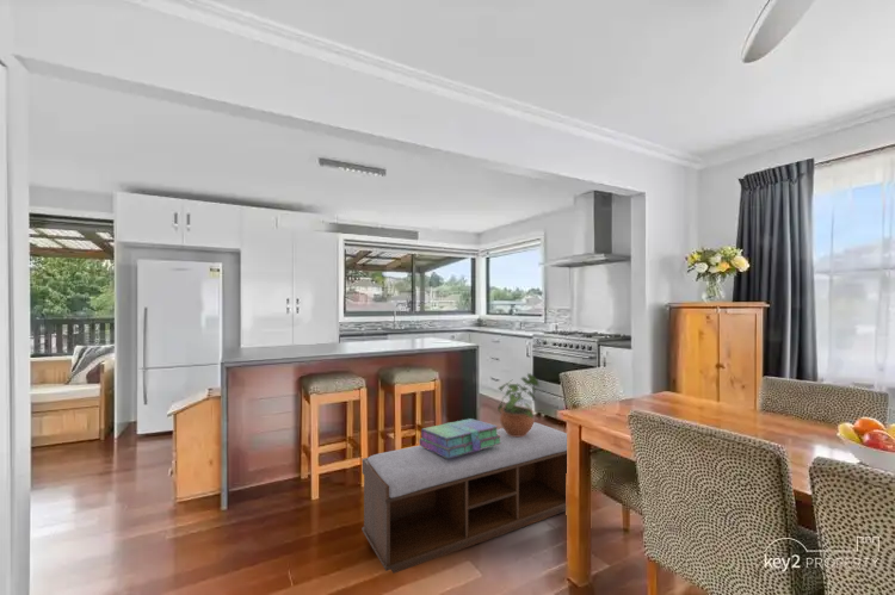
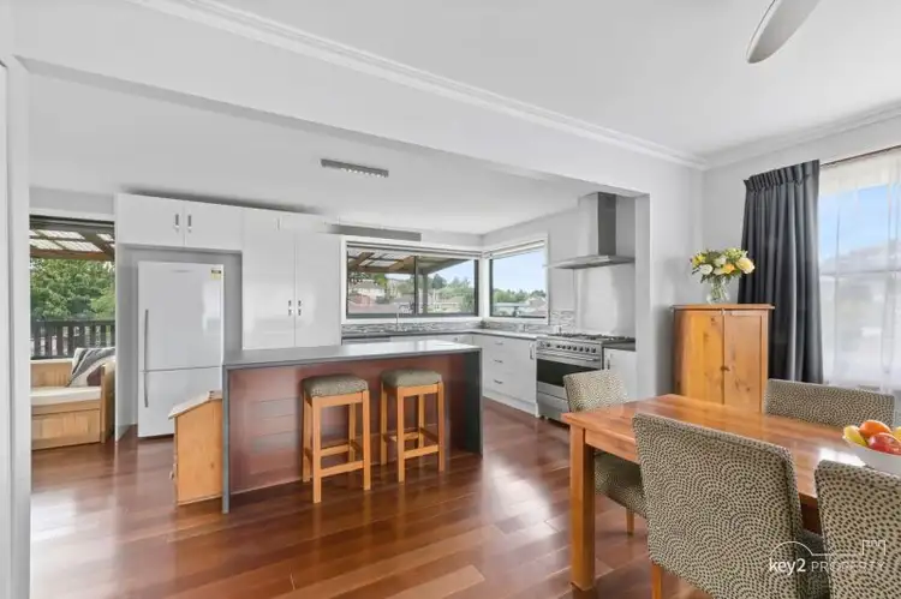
- stack of books [419,417,501,458]
- bench [360,421,568,575]
- potted plant [496,372,541,436]
